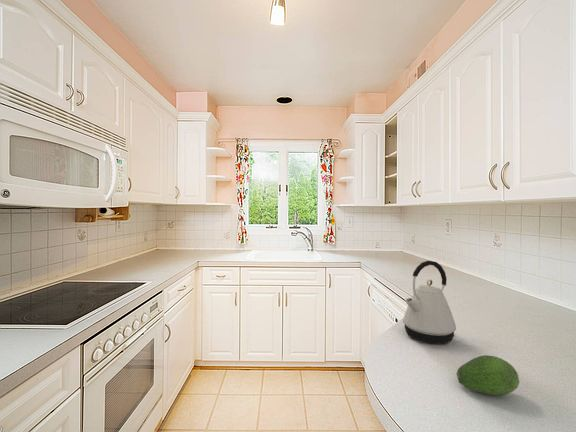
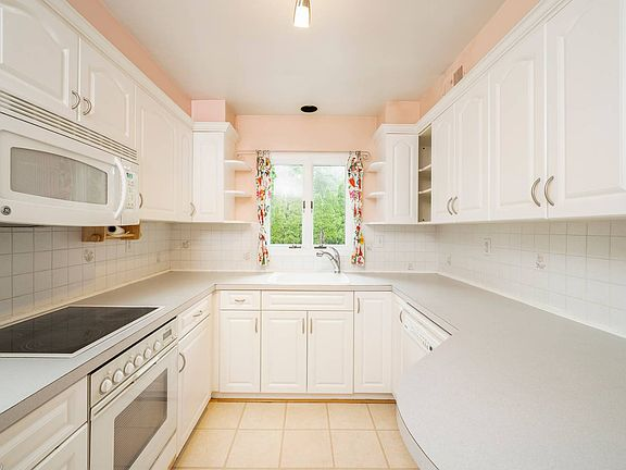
- kettle [402,260,457,345]
- fruit [456,354,520,396]
